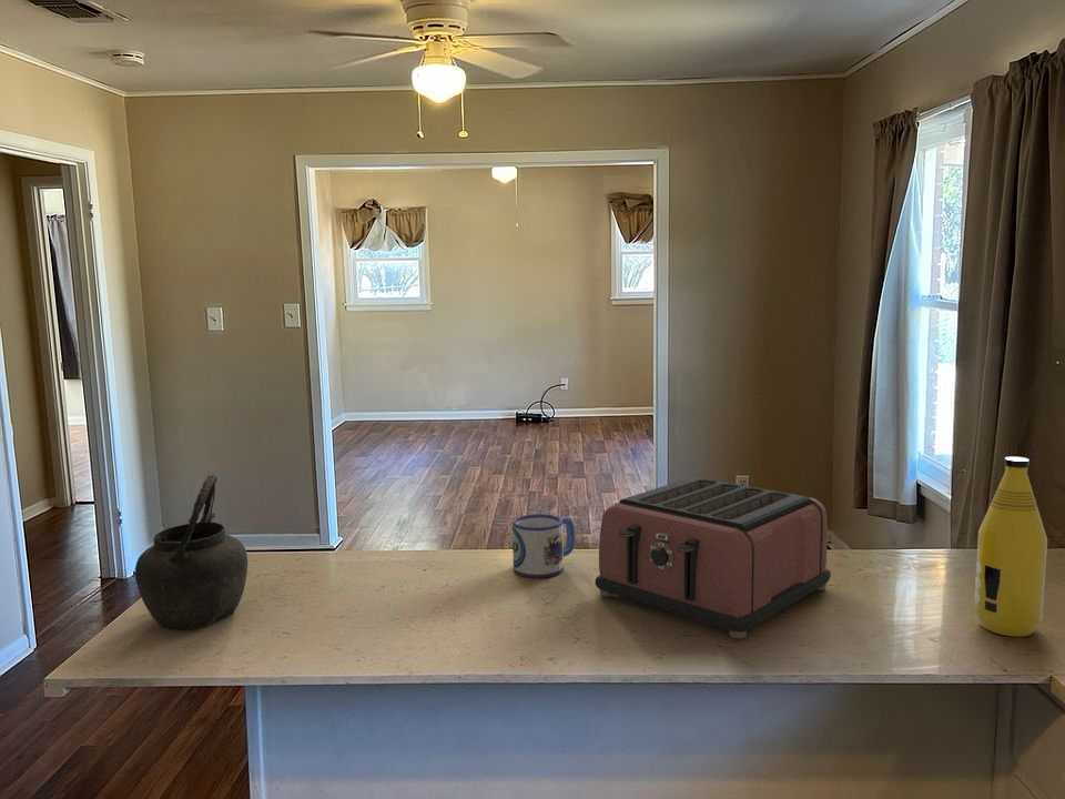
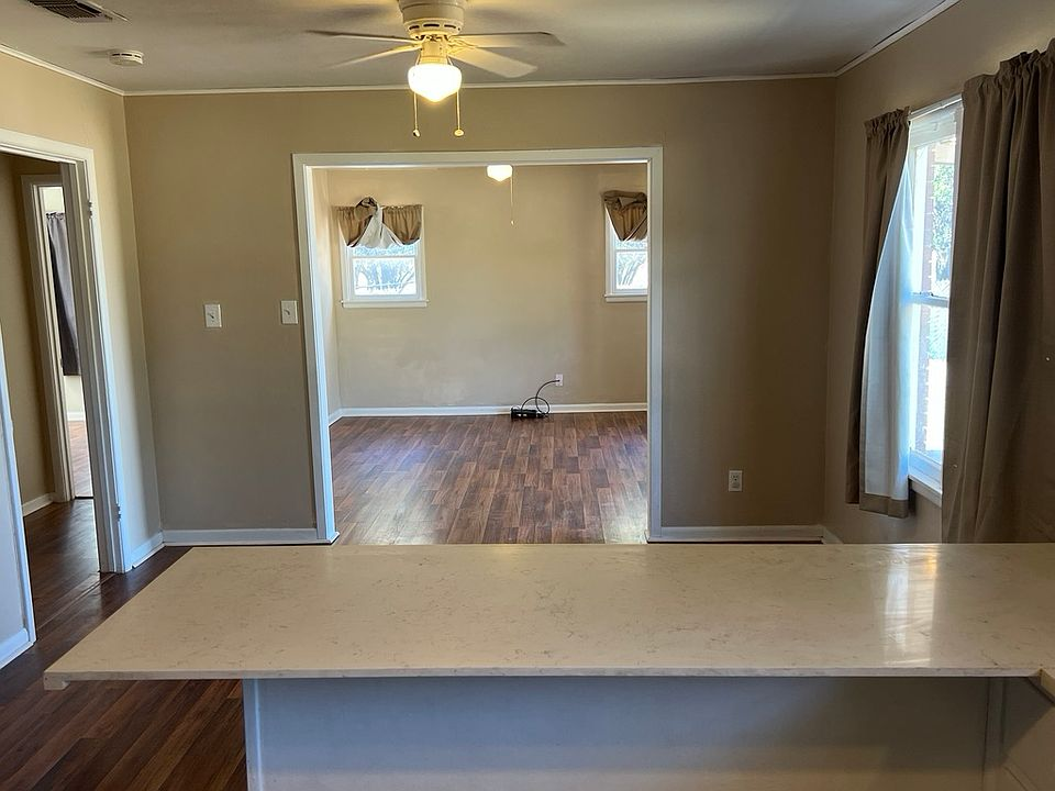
- toaster [595,476,832,639]
- bottle [973,456,1048,637]
- kettle [134,474,248,630]
- mug [511,513,577,578]
